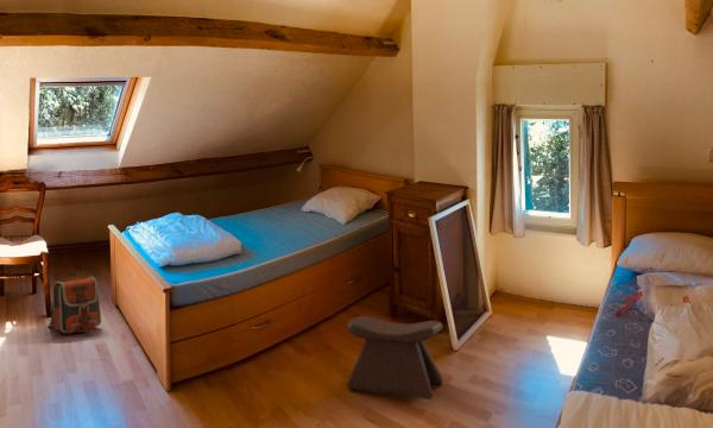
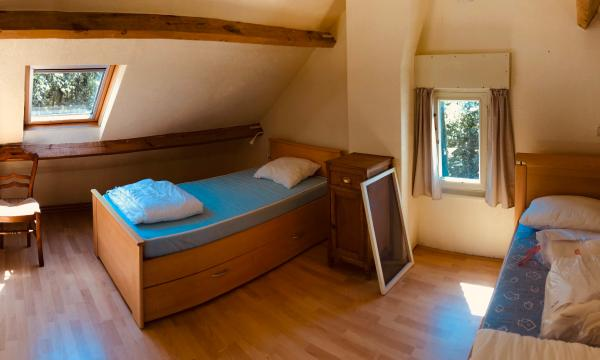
- stool [346,315,444,401]
- backpack [46,276,102,334]
